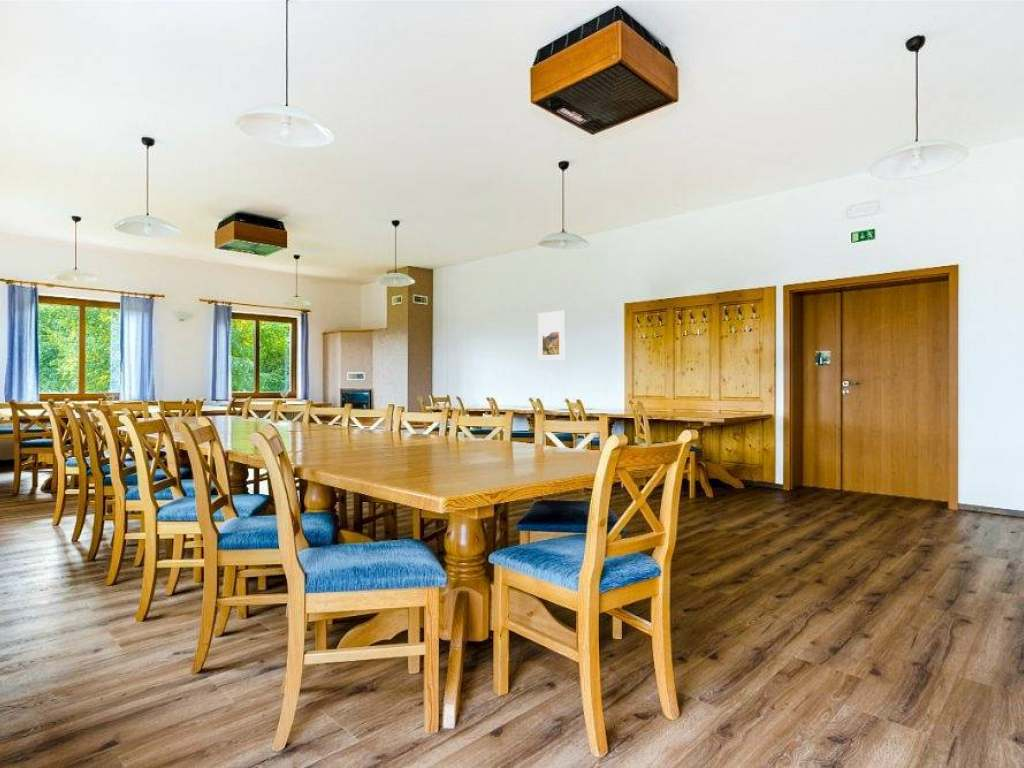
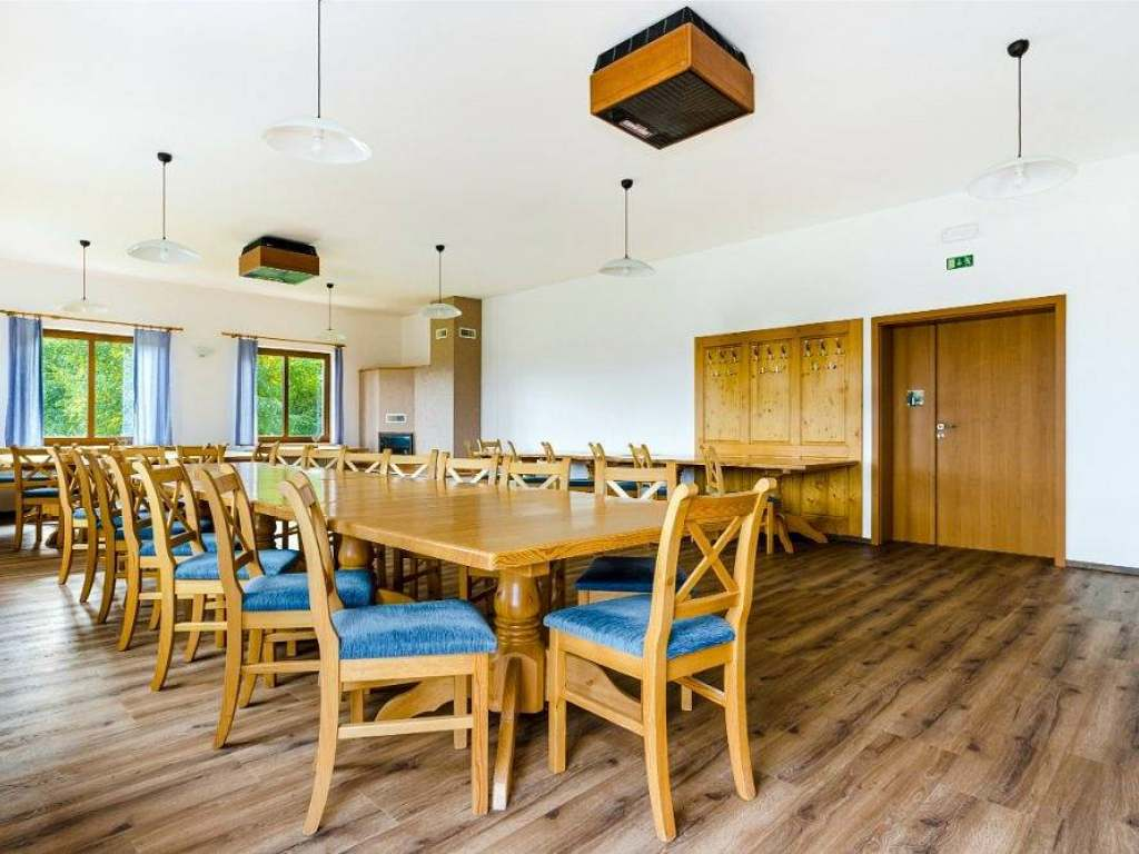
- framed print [537,310,566,362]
